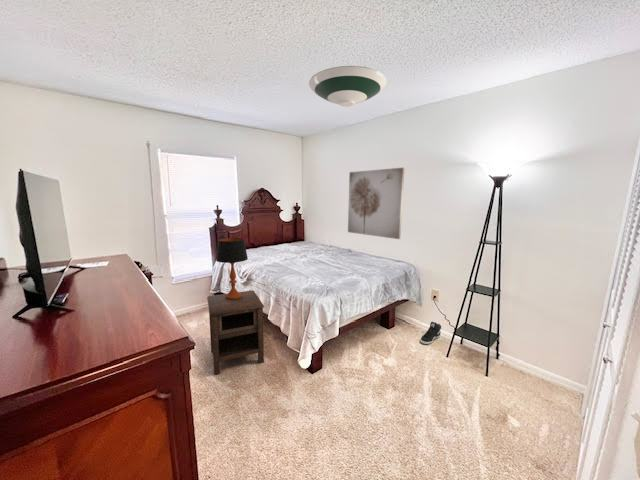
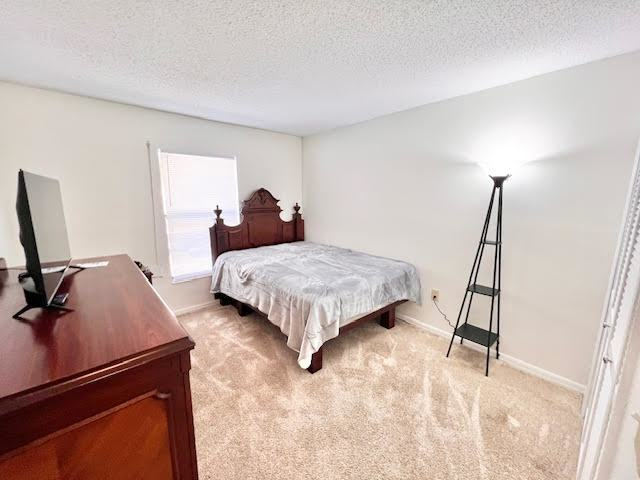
- table lamp [215,237,249,300]
- sneaker [419,321,442,345]
- wall art [347,167,405,240]
- nightstand [206,289,265,376]
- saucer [308,65,388,108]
